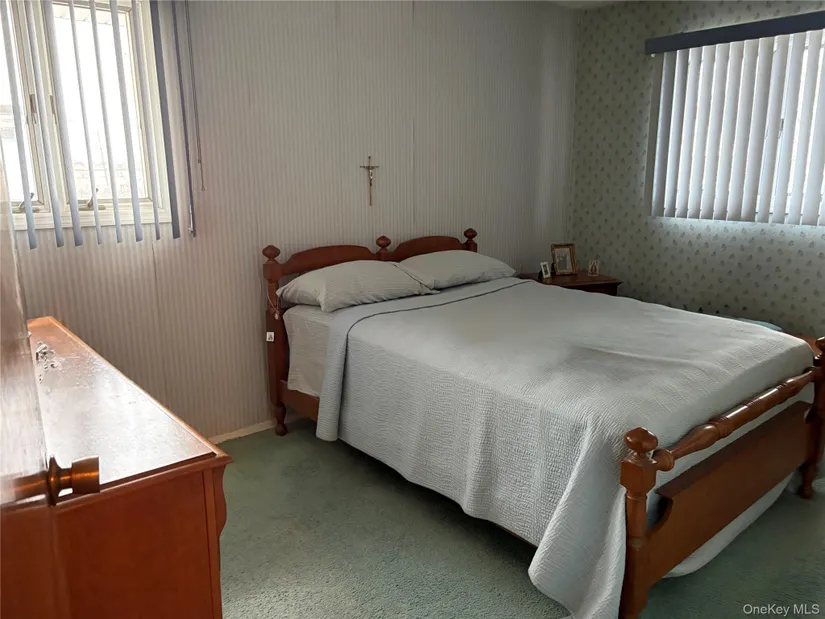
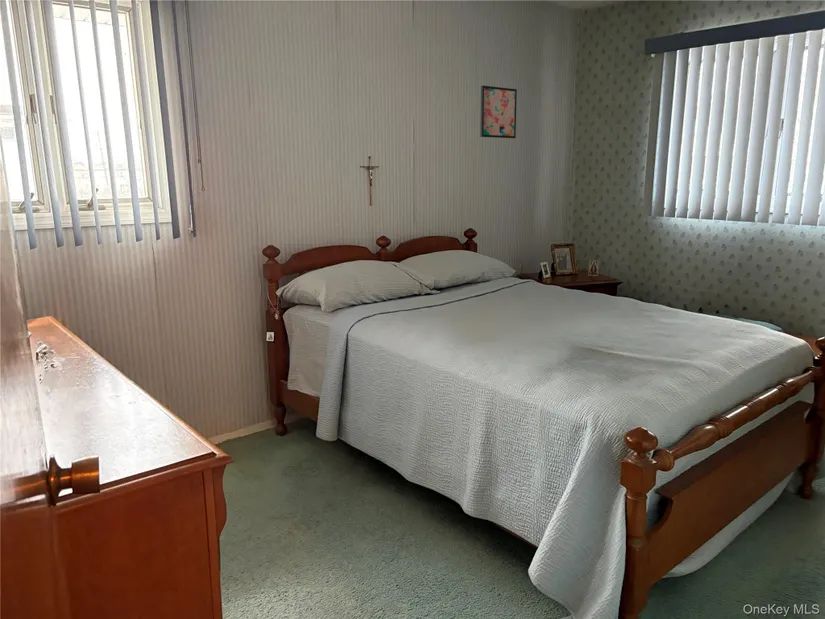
+ wall art [479,85,518,139]
